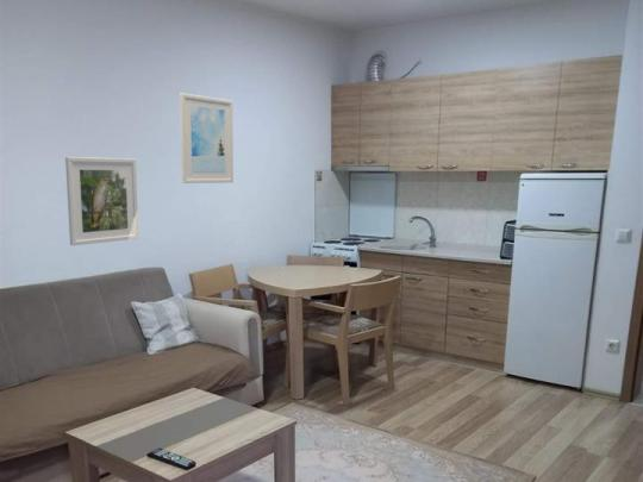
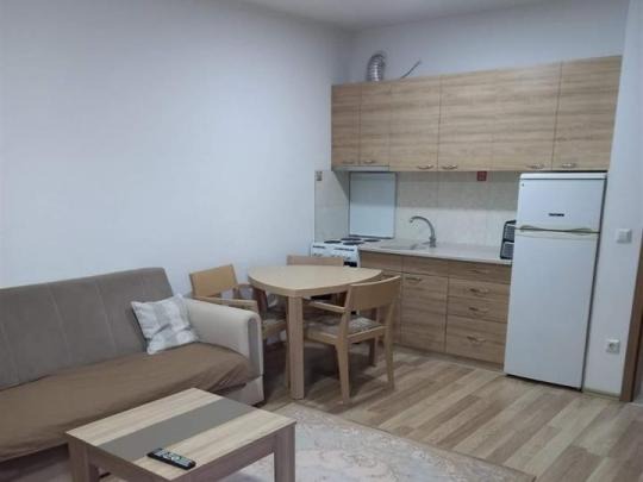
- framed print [64,156,139,246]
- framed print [179,92,235,184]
